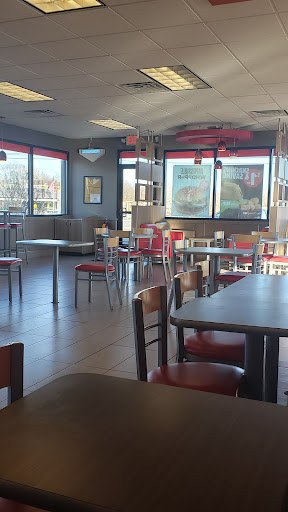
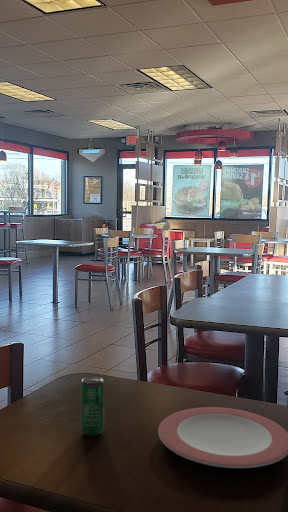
+ plate [157,406,288,469]
+ beverage can [80,375,105,437]
